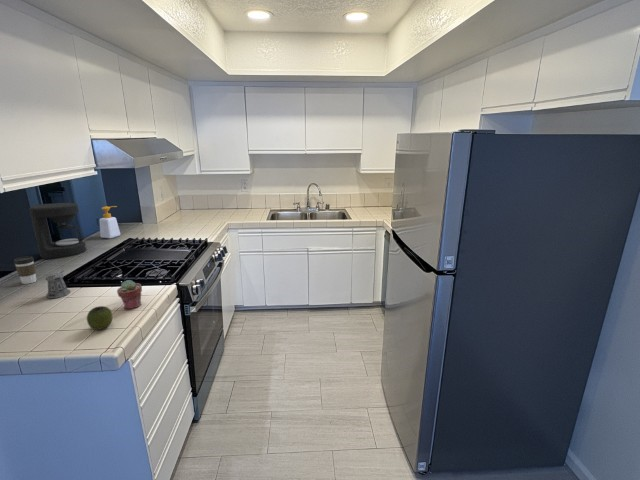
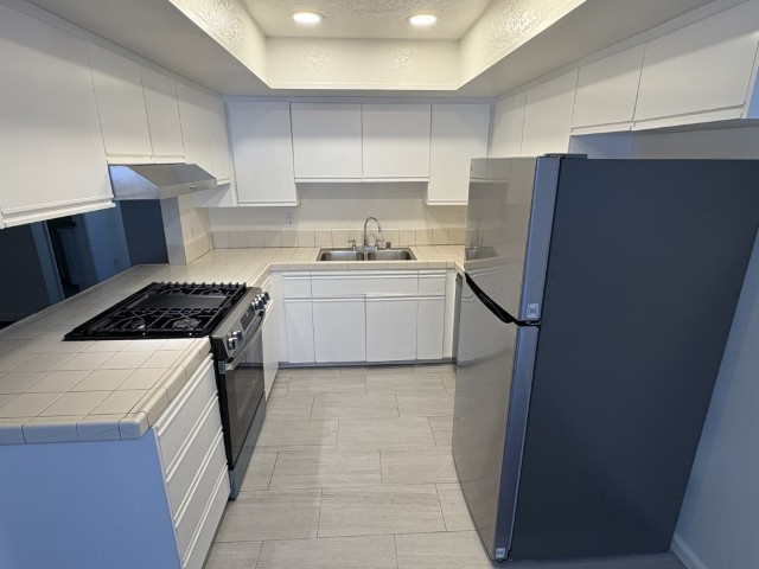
- potted succulent [116,279,143,310]
- apple [86,305,113,331]
- pepper shaker [44,269,71,299]
- coffee maker [28,202,87,260]
- soap bottle [99,205,121,239]
- coffee cup [13,255,37,285]
